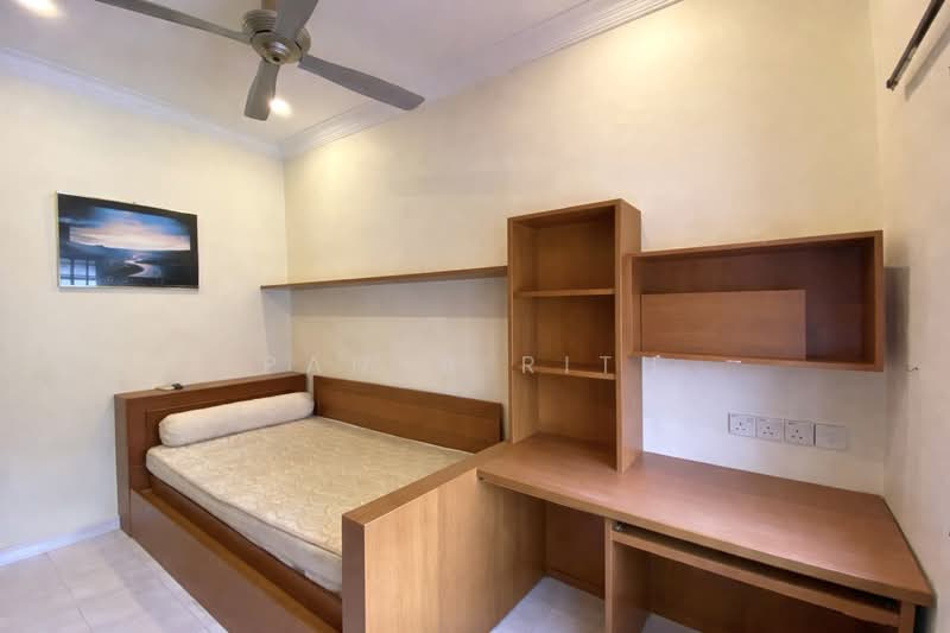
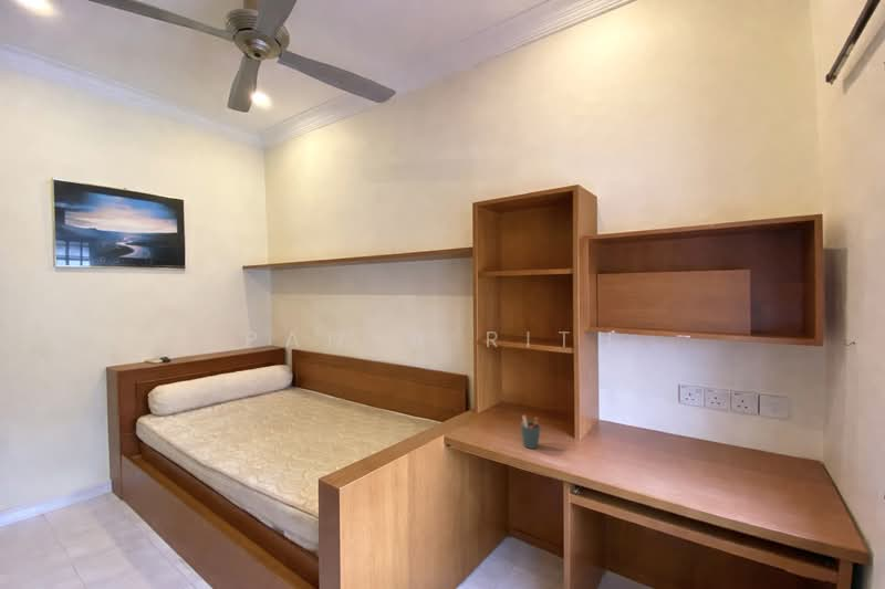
+ pen holder [520,413,542,450]
